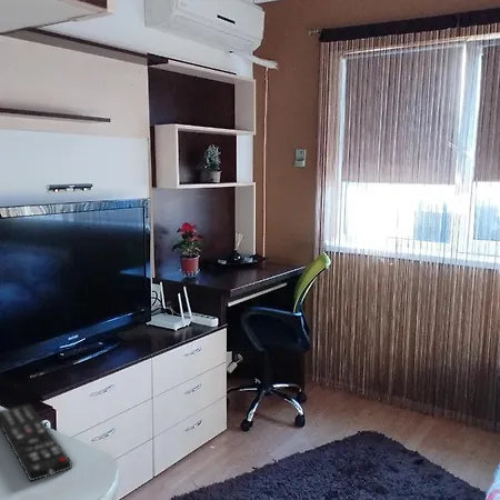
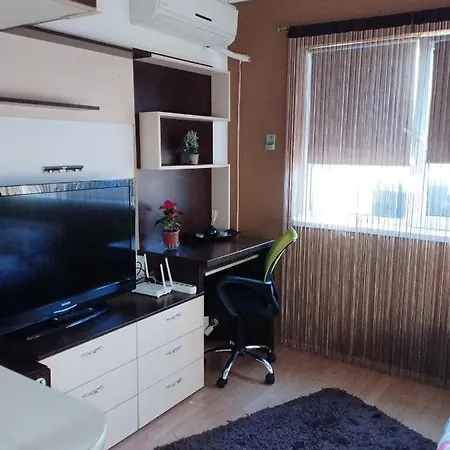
- remote control [0,403,73,483]
